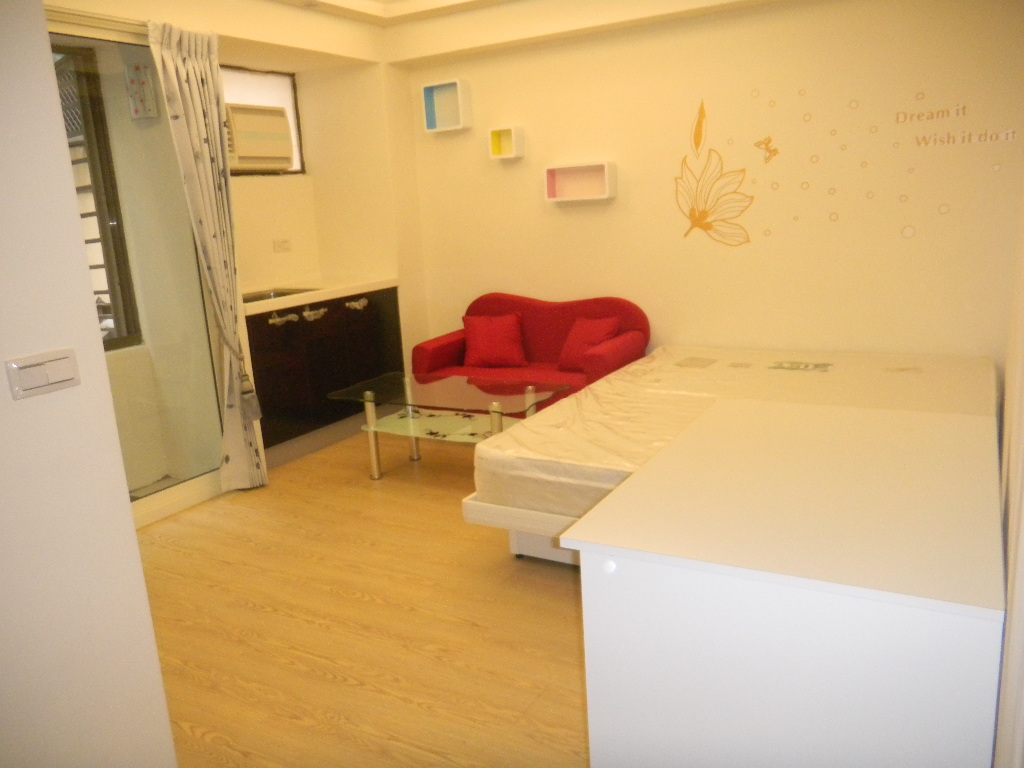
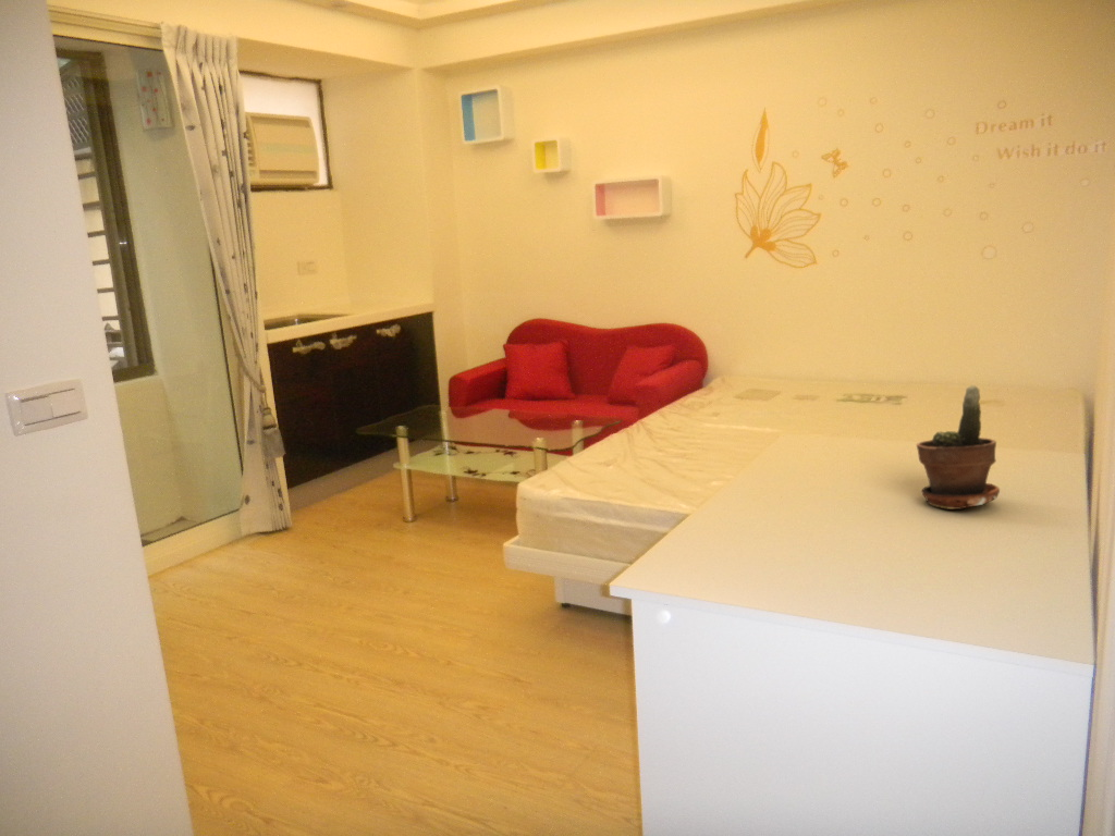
+ potted plant [916,384,1001,511]
